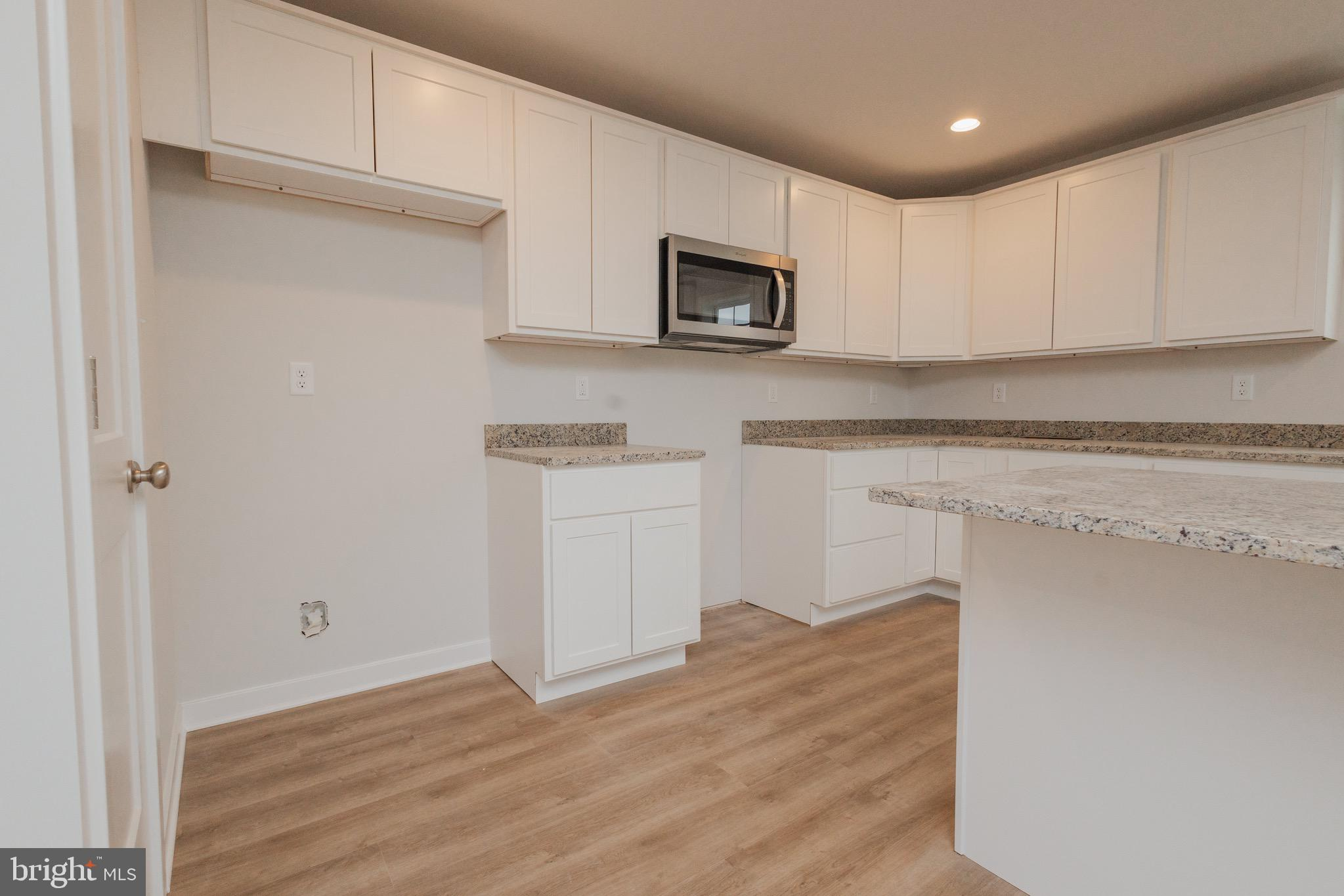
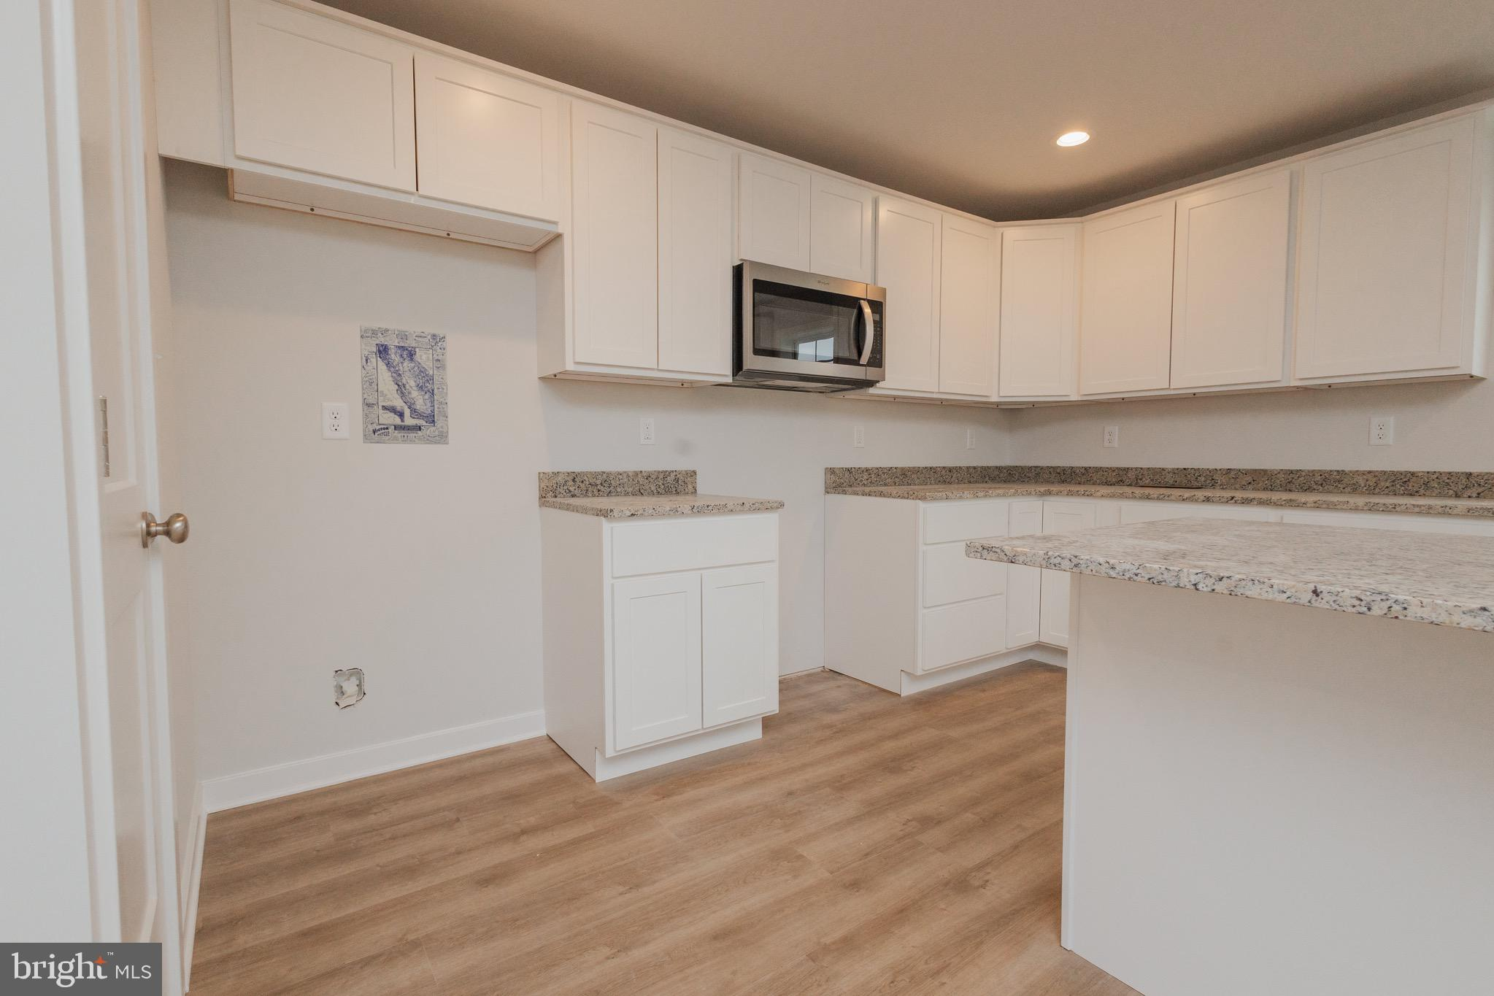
+ wall art [359,323,449,445]
